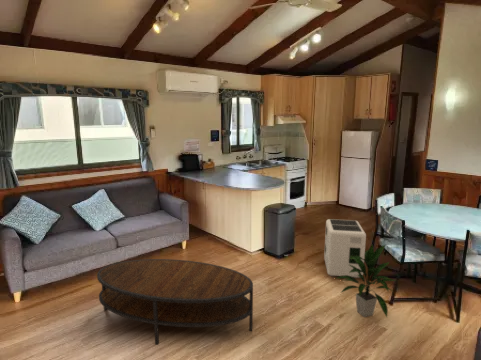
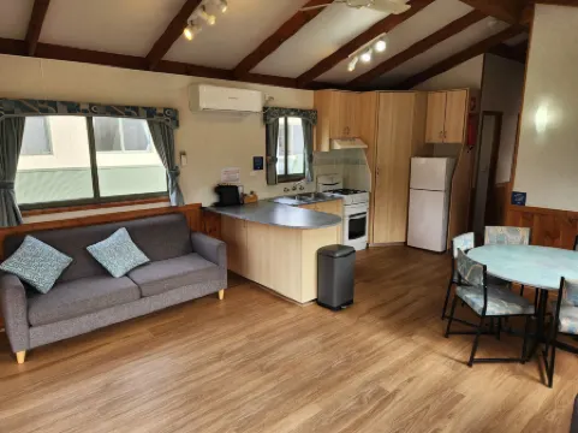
- air purifier [323,218,367,279]
- coffee table [96,258,254,346]
- indoor plant [336,243,398,318]
